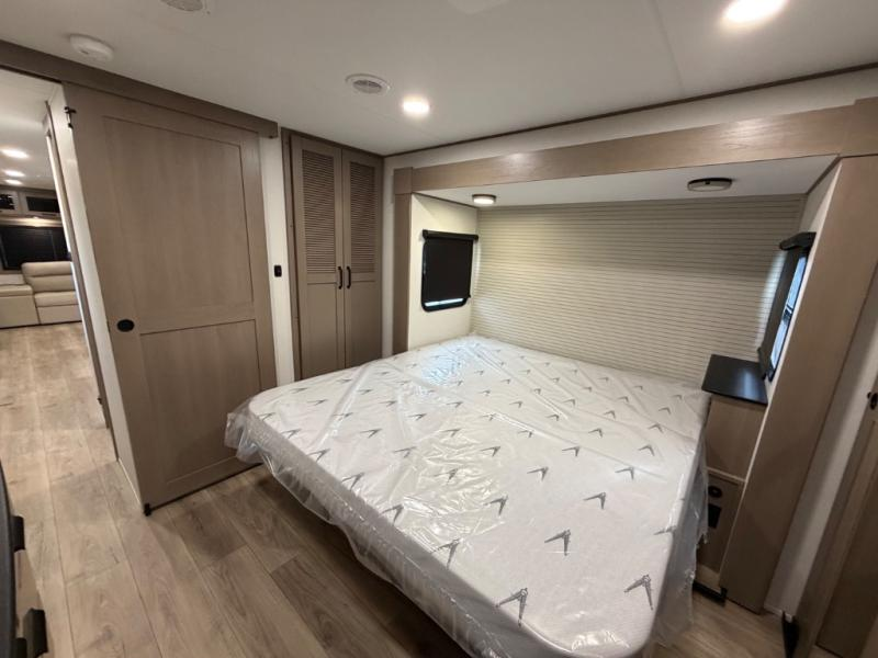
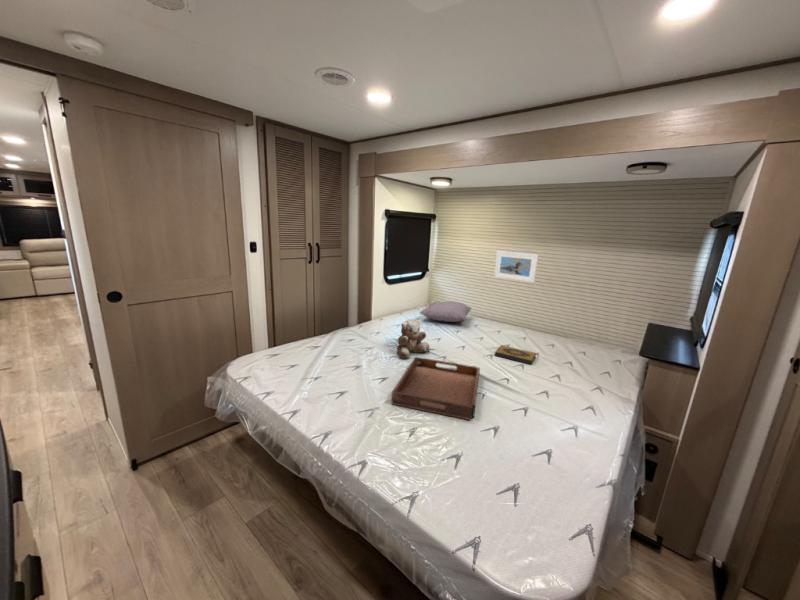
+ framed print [493,250,540,284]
+ pillow [418,300,473,323]
+ hardback book [494,344,538,365]
+ teddy bear [396,319,431,360]
+ serving tray [391,356,481,421]
